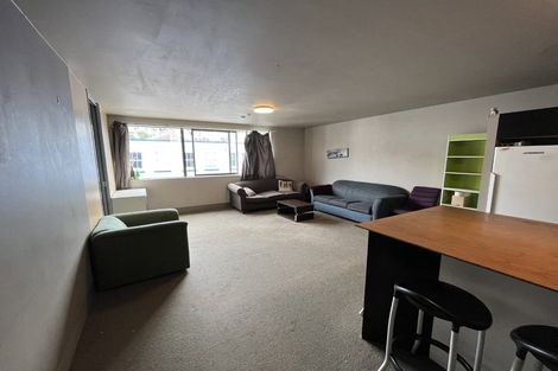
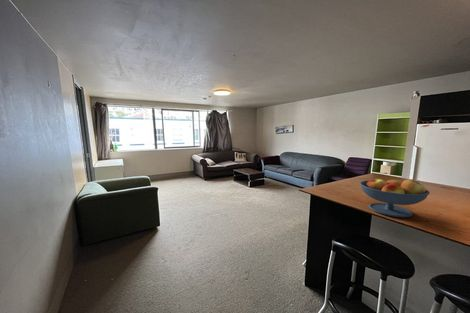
+ fruit bowl [359,178,431,218]
